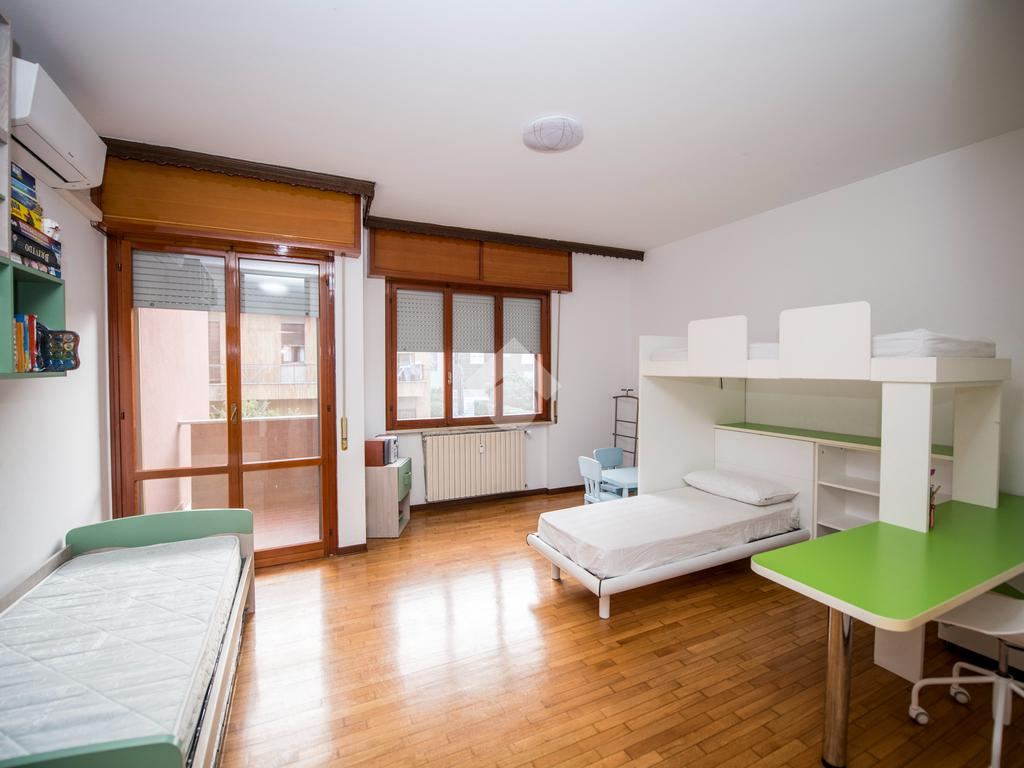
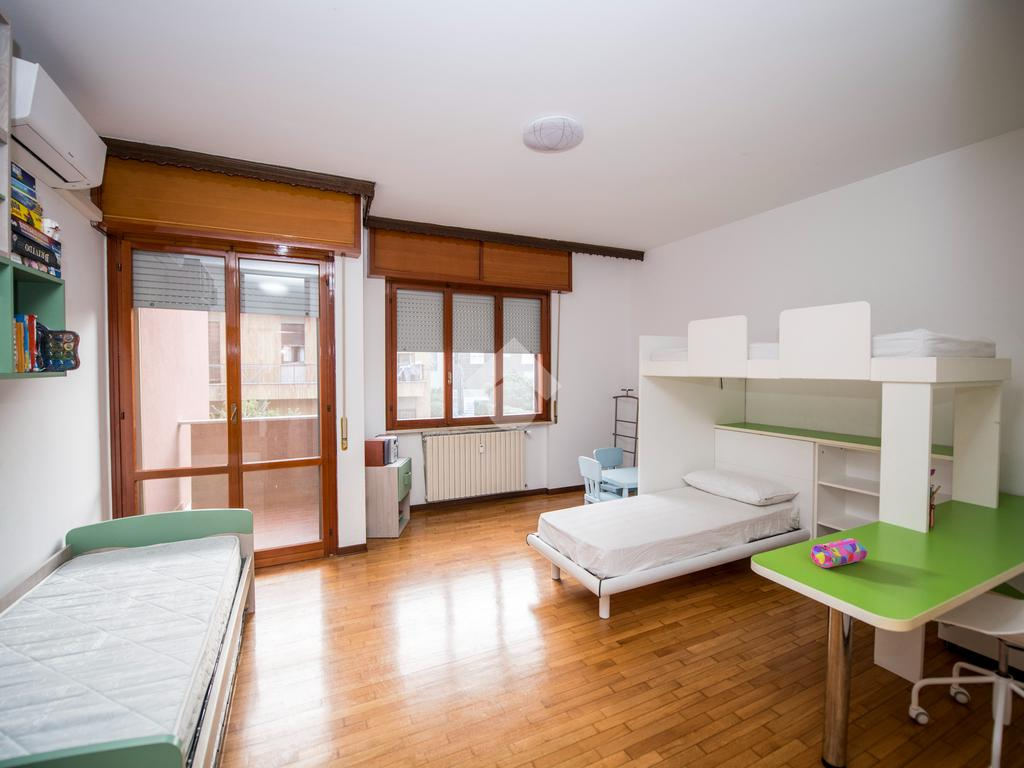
+ pencil case [810,537,868,569]
